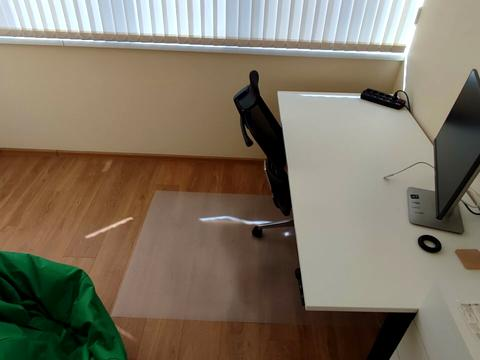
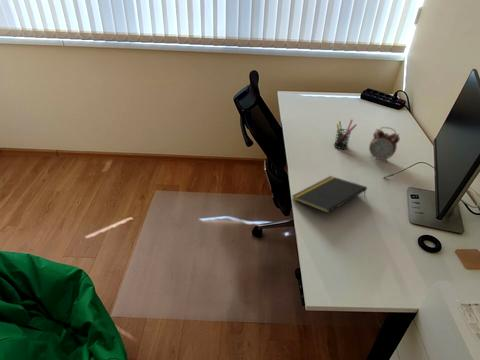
+ notepad [291,175,368,214]
+ alarm clock [368,126,401,163]
+ pen holder [333,118,357,150]
